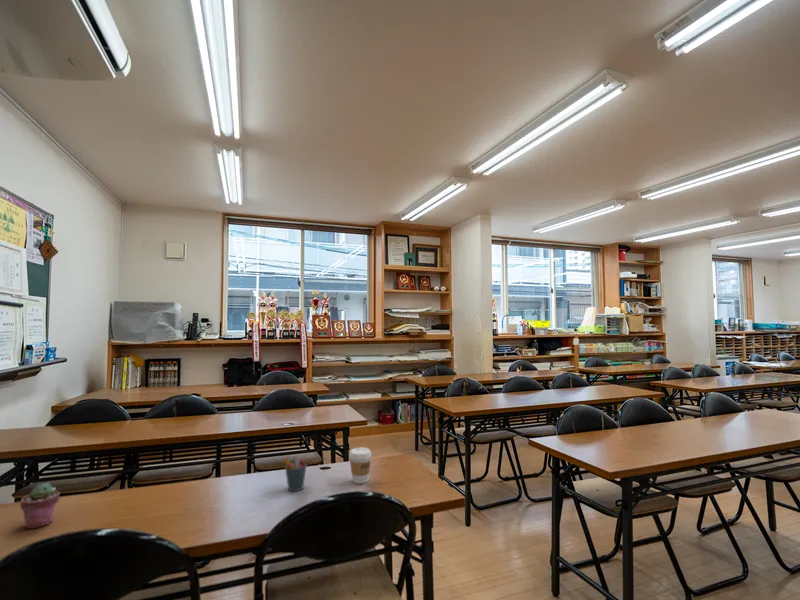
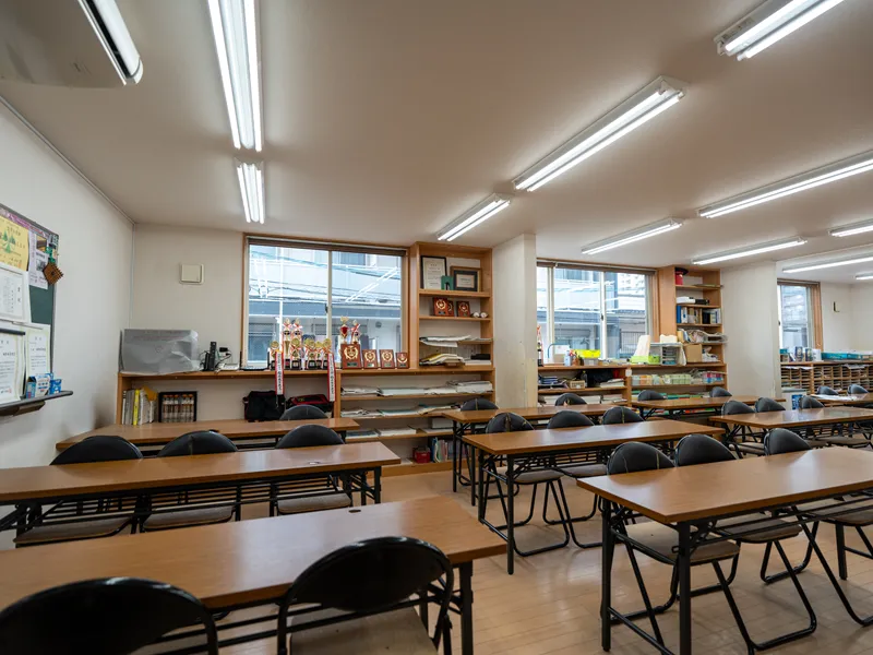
- coffee cup [348,446,372,485]
- pen holder [283,455,308,492]
- potted succulent [19,482,61,530]
